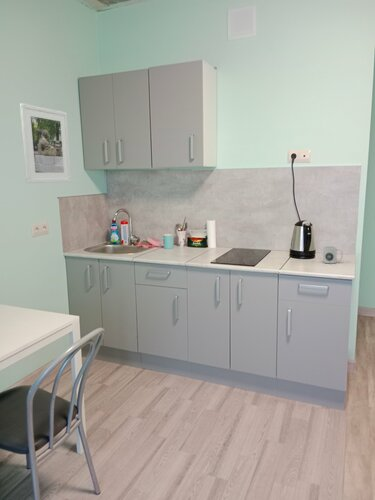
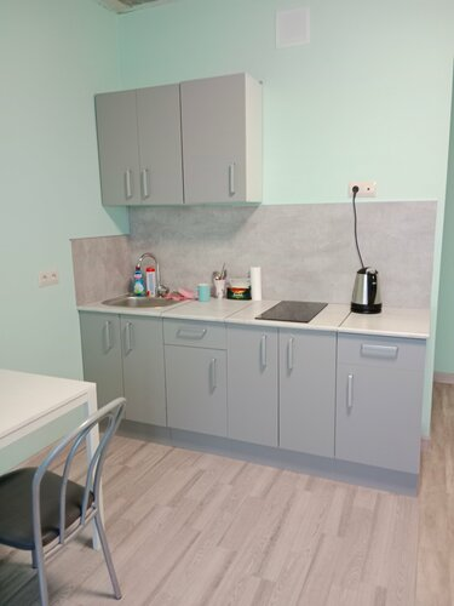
- mug [322,245,344,264]
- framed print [19,102,72,184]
